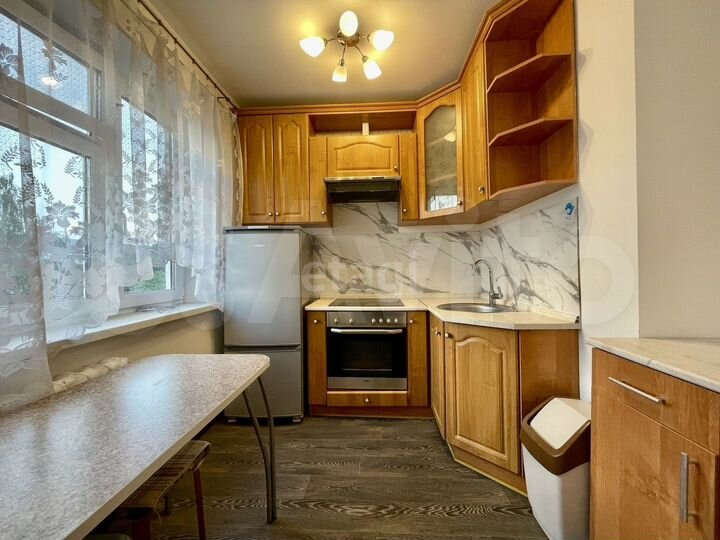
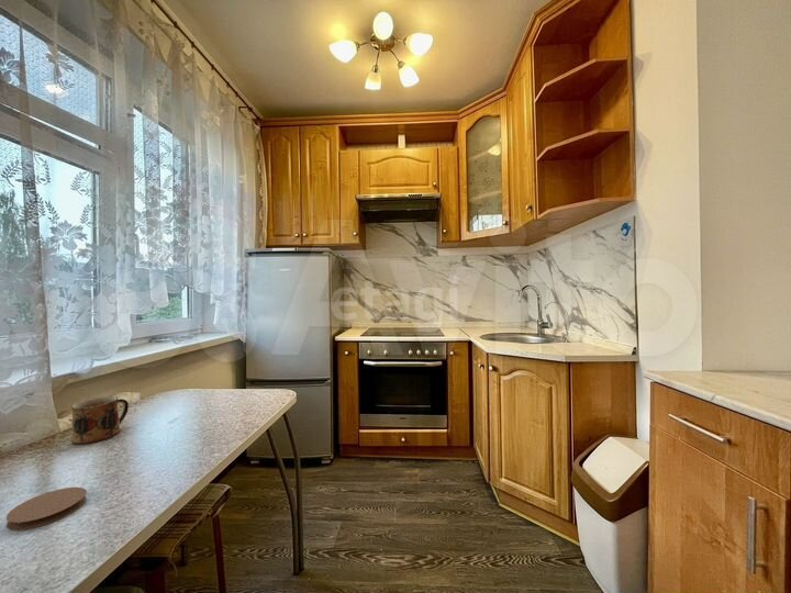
+ mug [70,395,130,446]
+ coaster [5,486,88,532]
